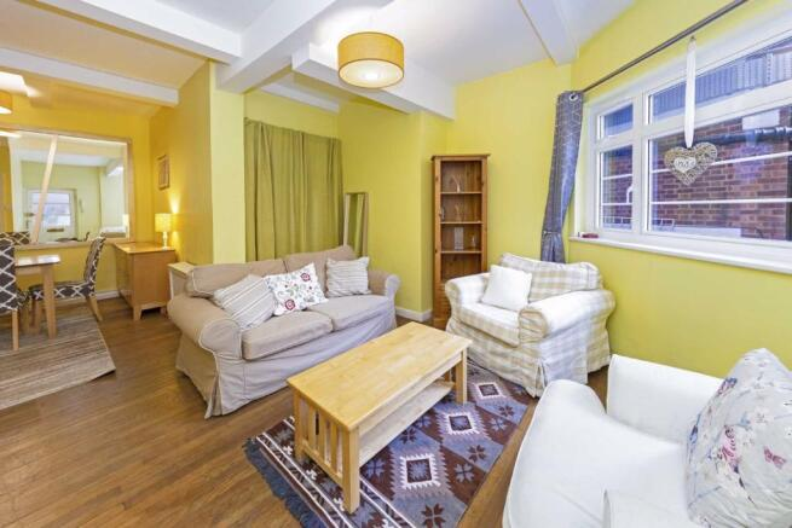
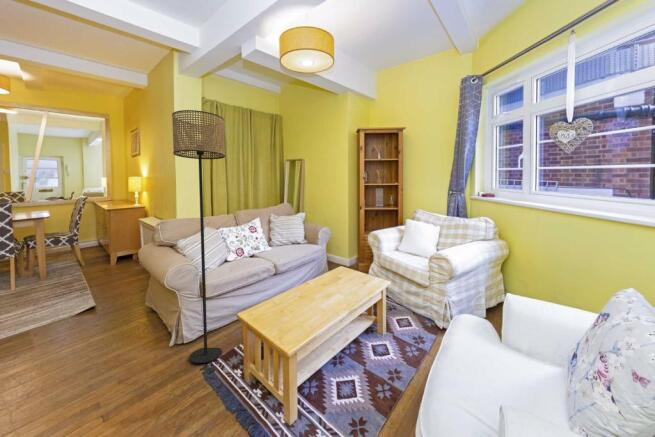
+ floor lamp [171,109,226,364]
